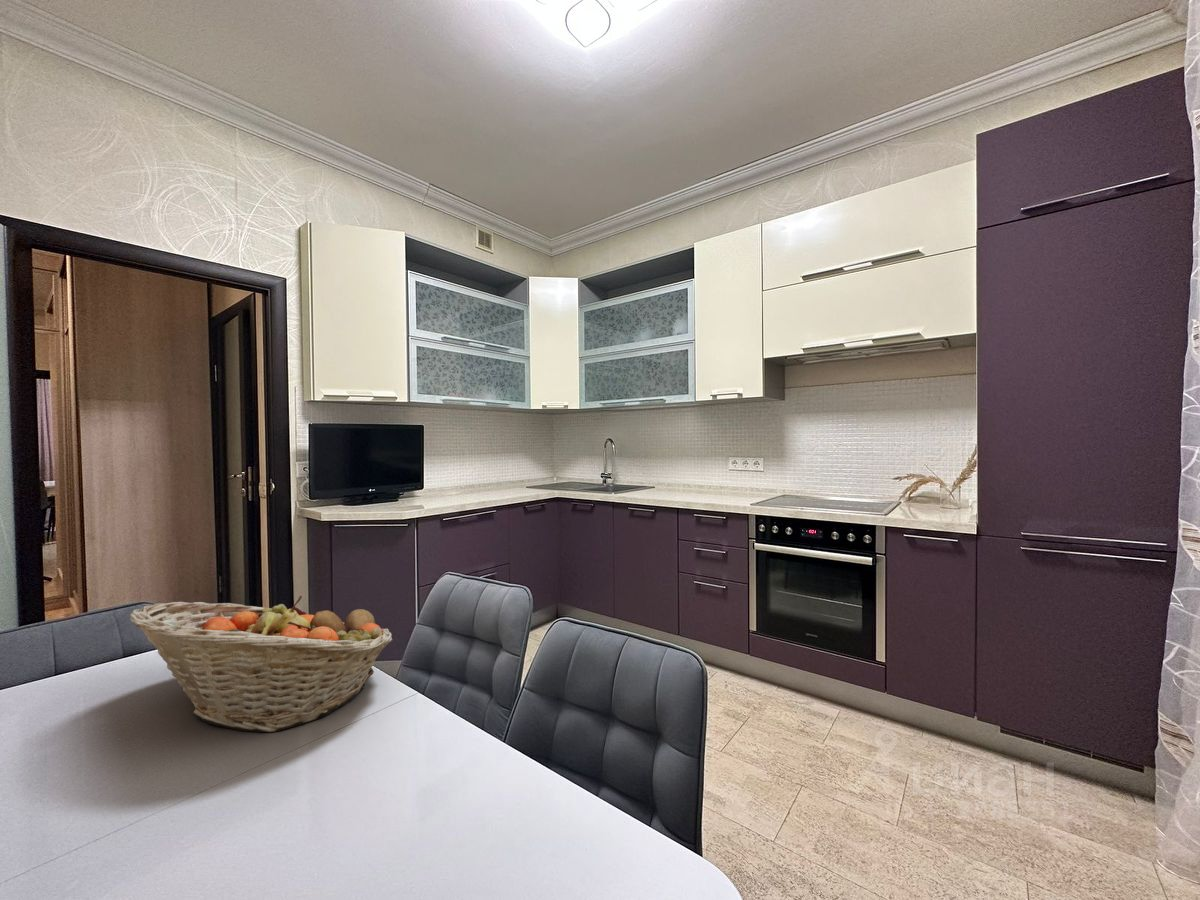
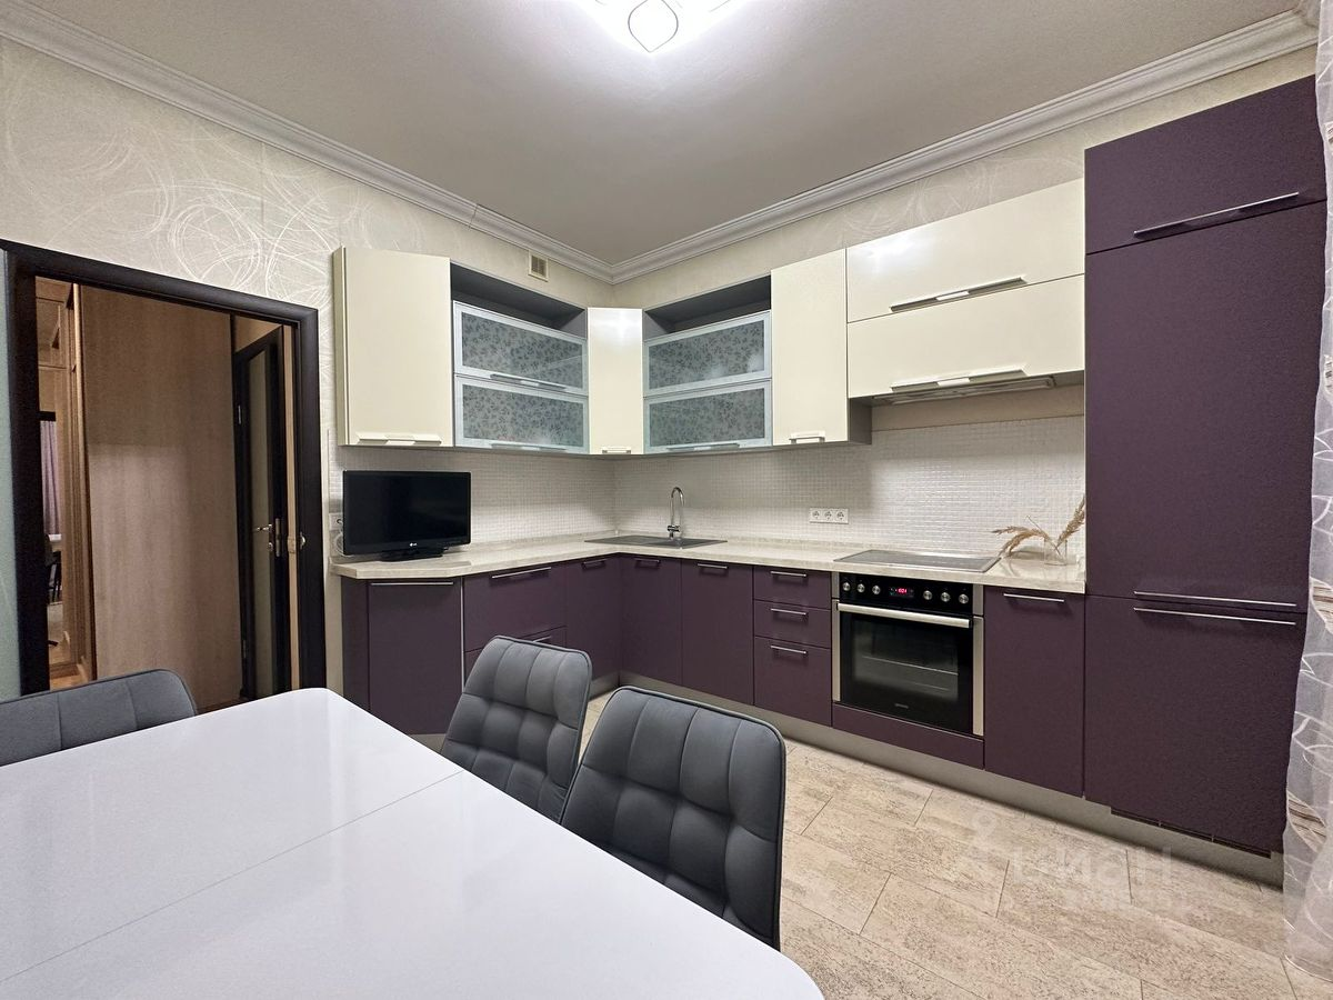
- fruit basket [129,595,394,733]
